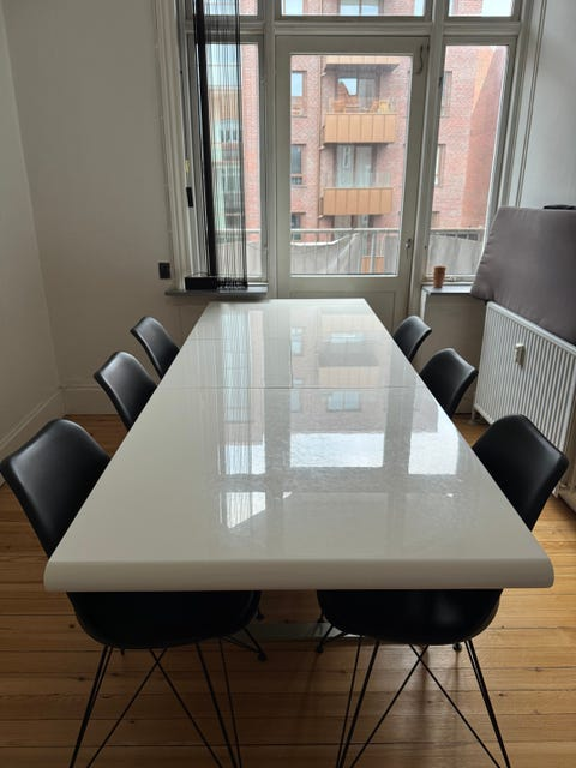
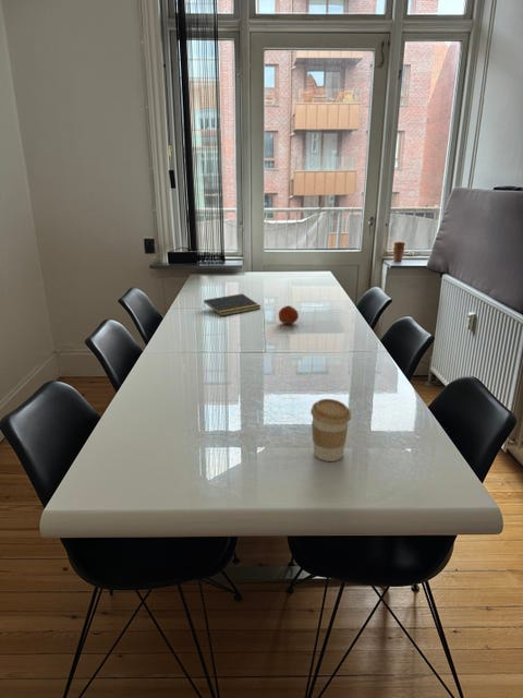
+ fruit [278,304,300,325]
+ coffee cup [309,398,352,462]
+ notepad [203,292,262,317]
